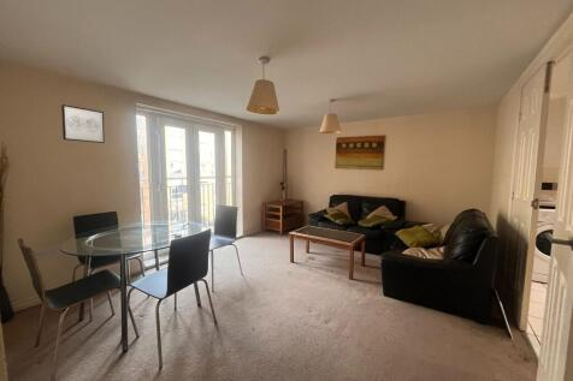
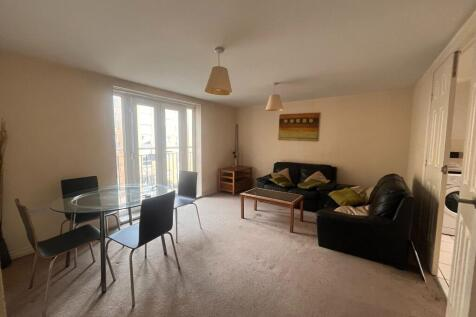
- wall art [60,103,106,144]
